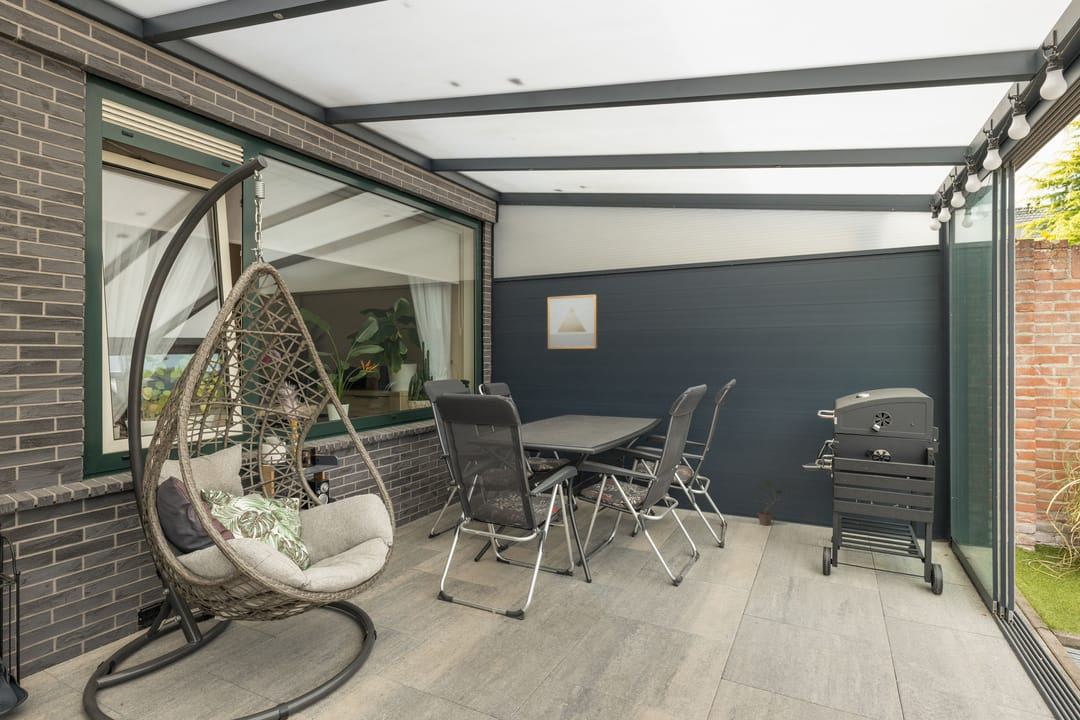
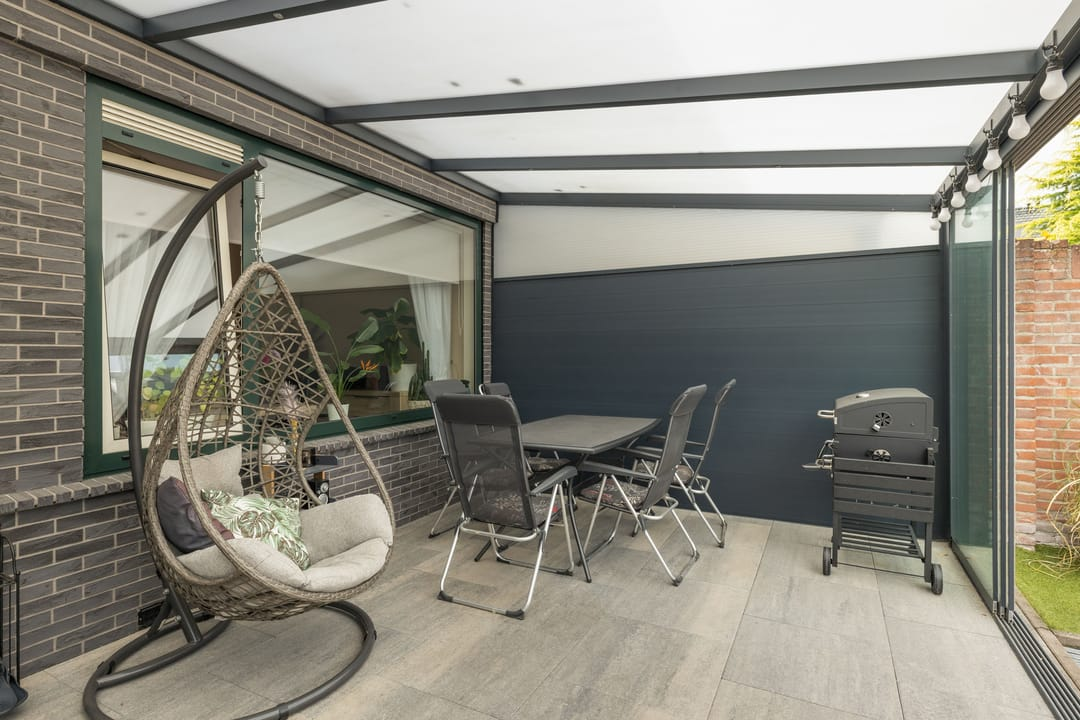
- wall art [547,293,599,350]
- potted plant [747,478,791,526]
